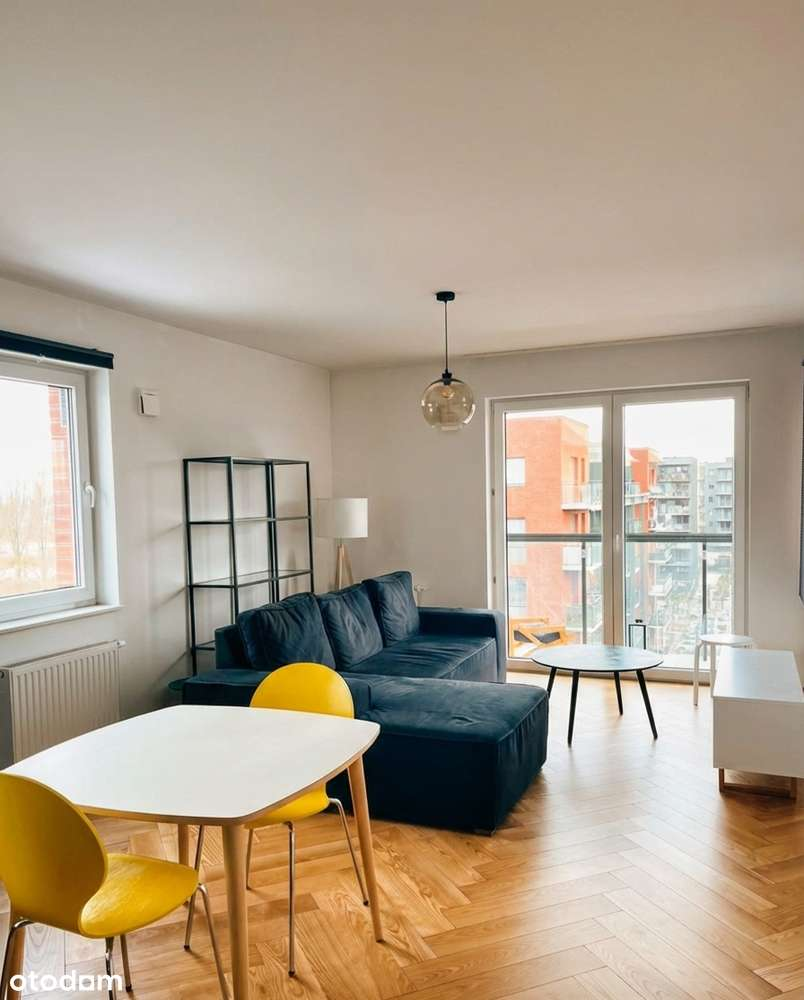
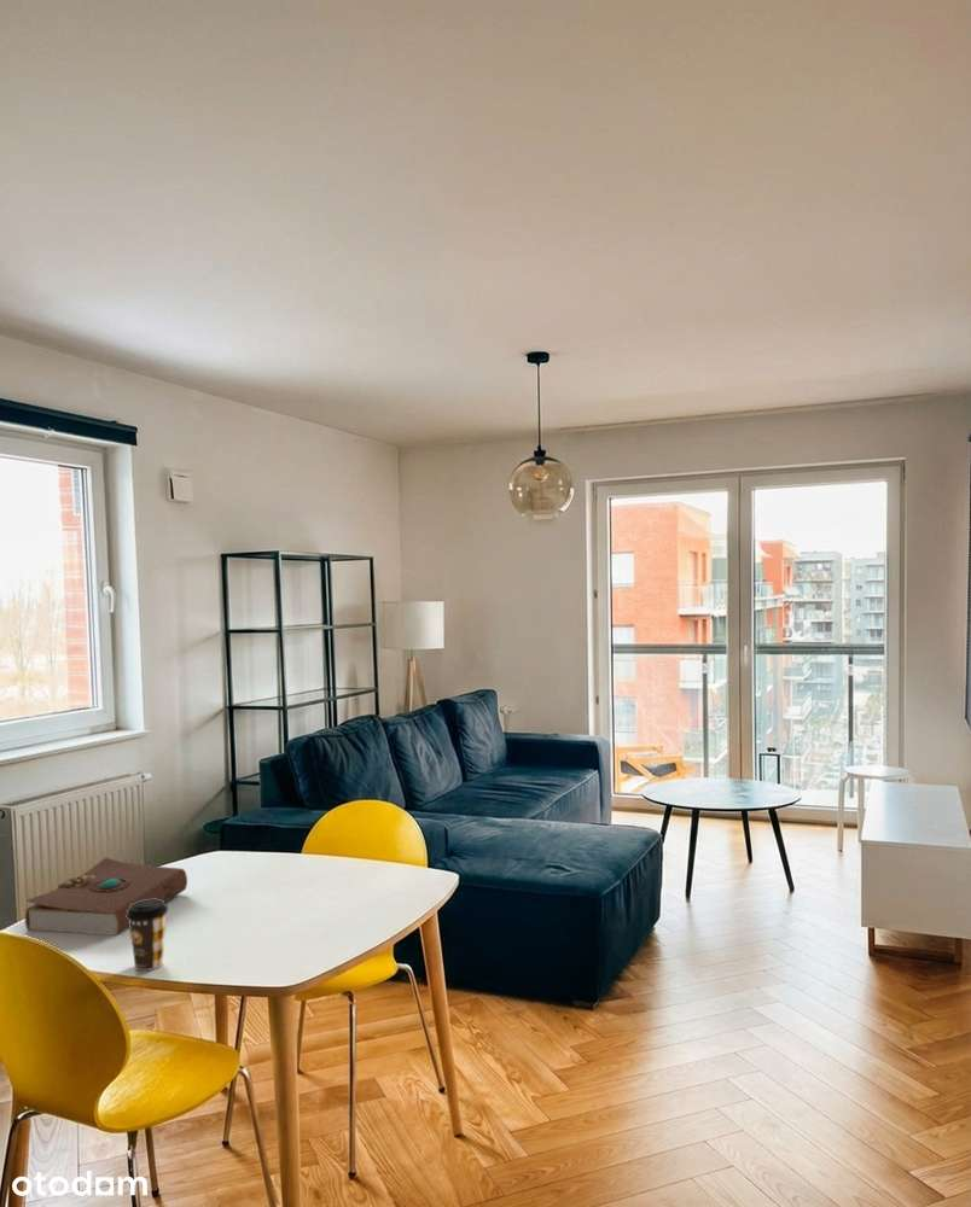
+ coffee cup [126,898,169,972]
+ book [24,857,188,937]
